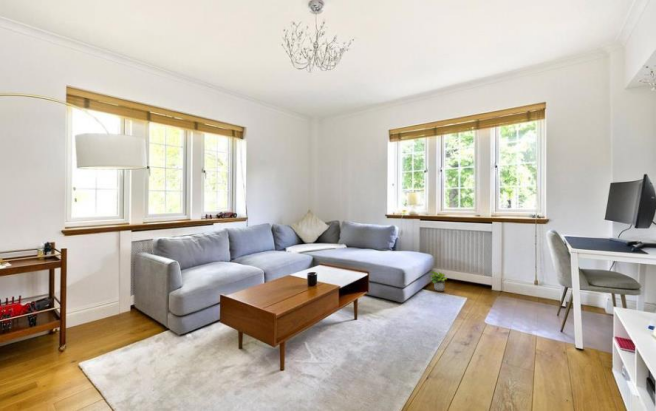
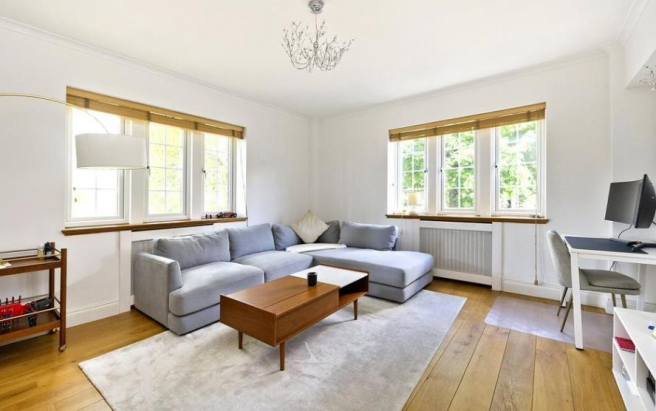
- potted plant [428,270,448,292]
